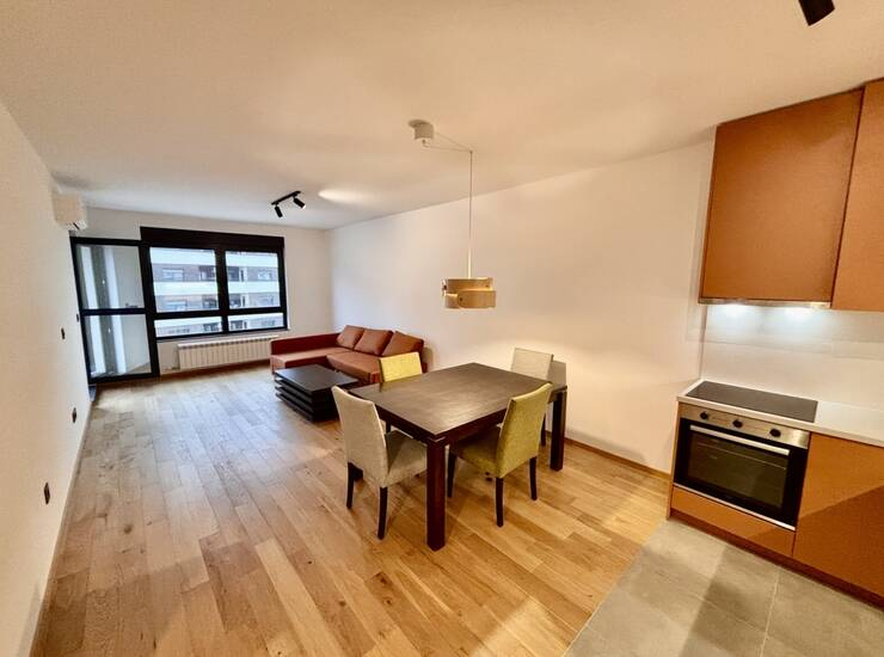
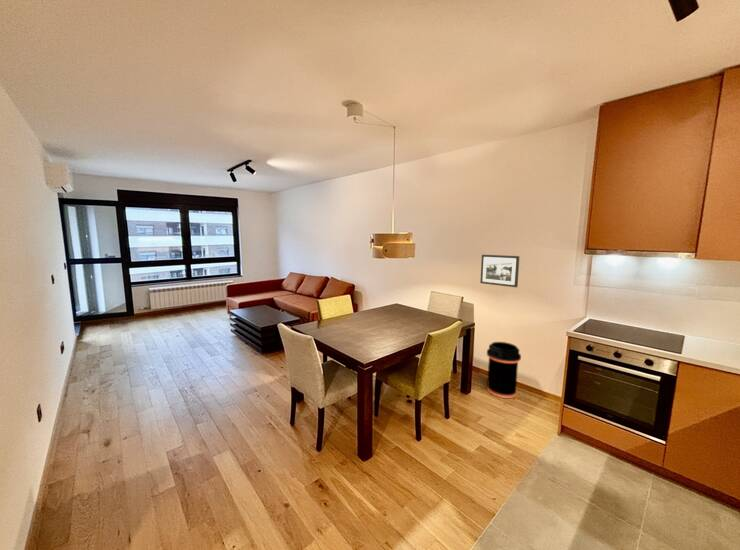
+ trash can [486,341,522,399]
+ picture frame [479,254,521,288]
